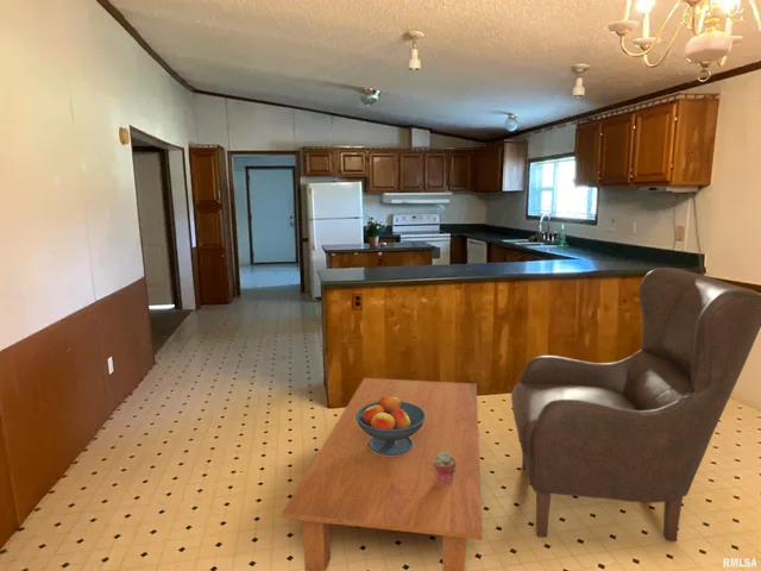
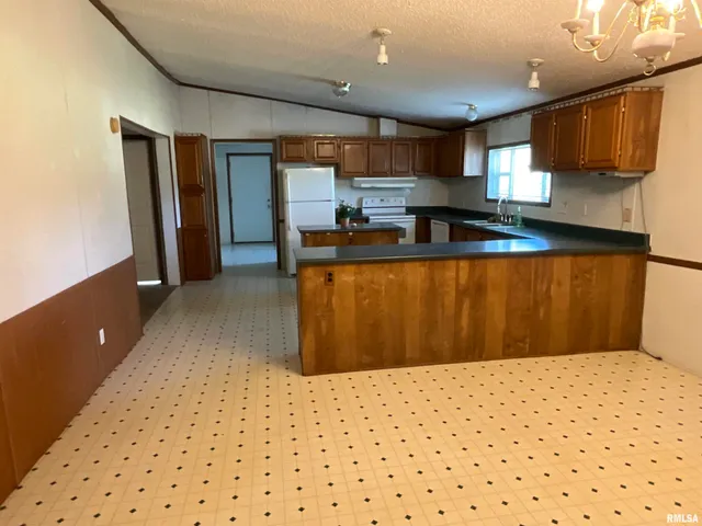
- potted succulent [433,452,457,484]
- coffee table [281,377,484,571]
- fruit bowl [356,394,426,456]
- chair [510,266,761,542]
